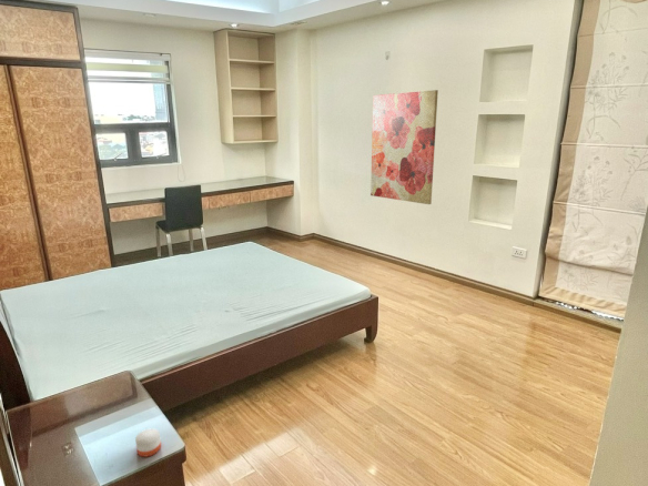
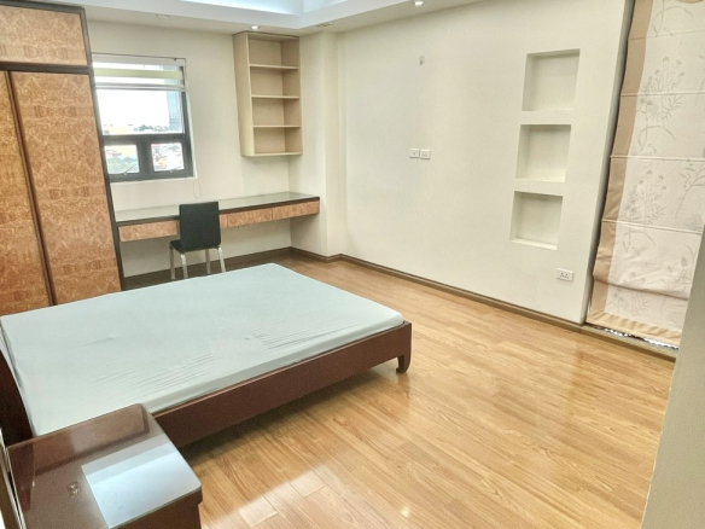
- candle [134,427,162,458]
- wall art [369,89,439,205]
